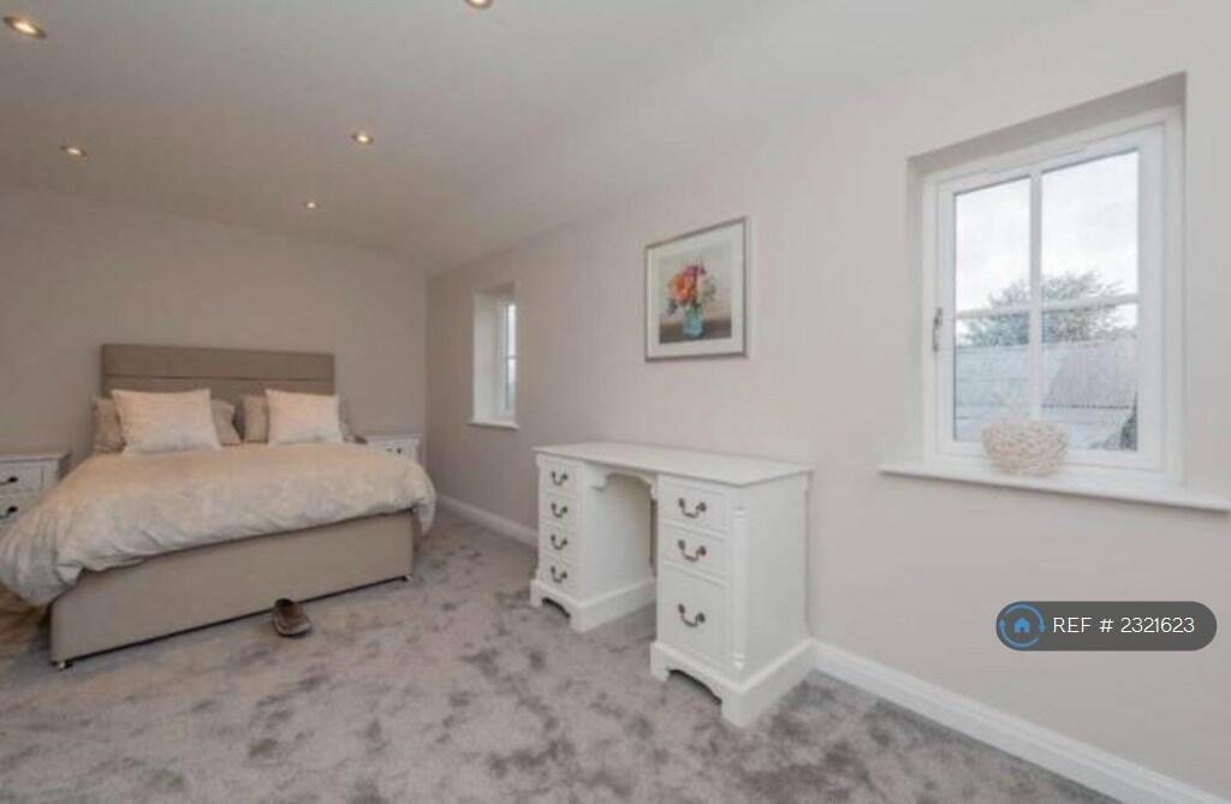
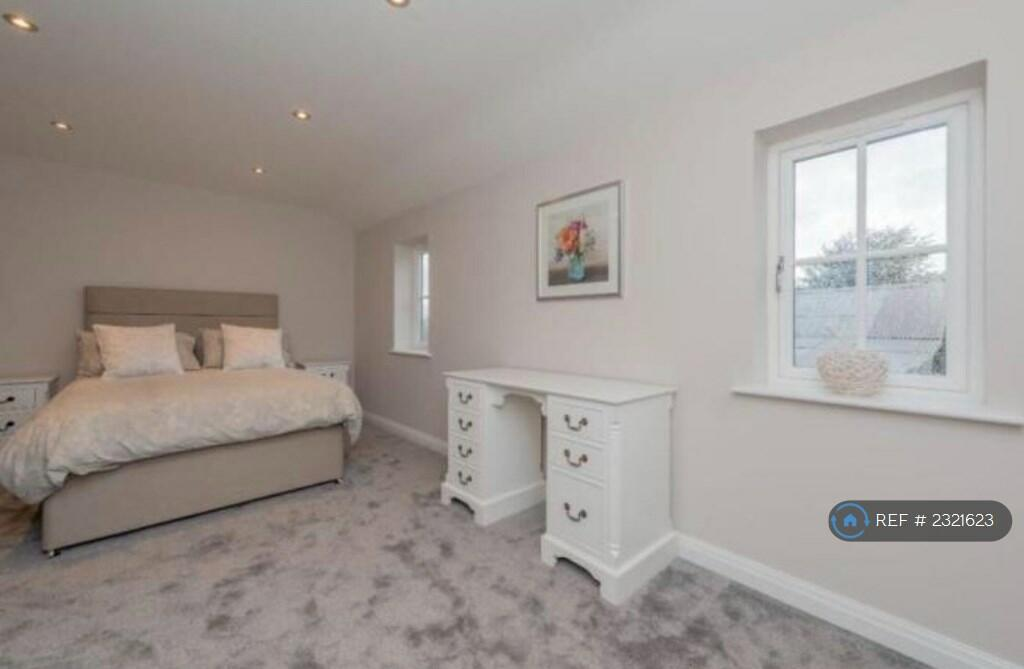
- shoe [270,596,314,636]
